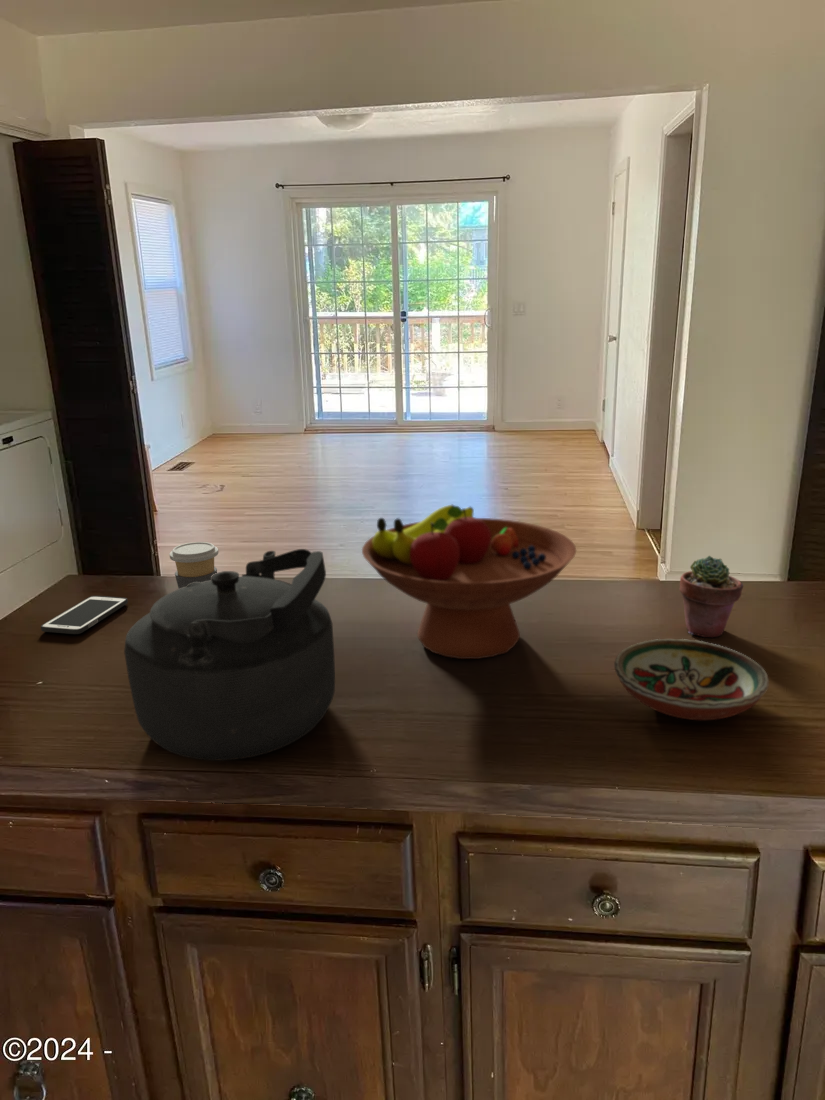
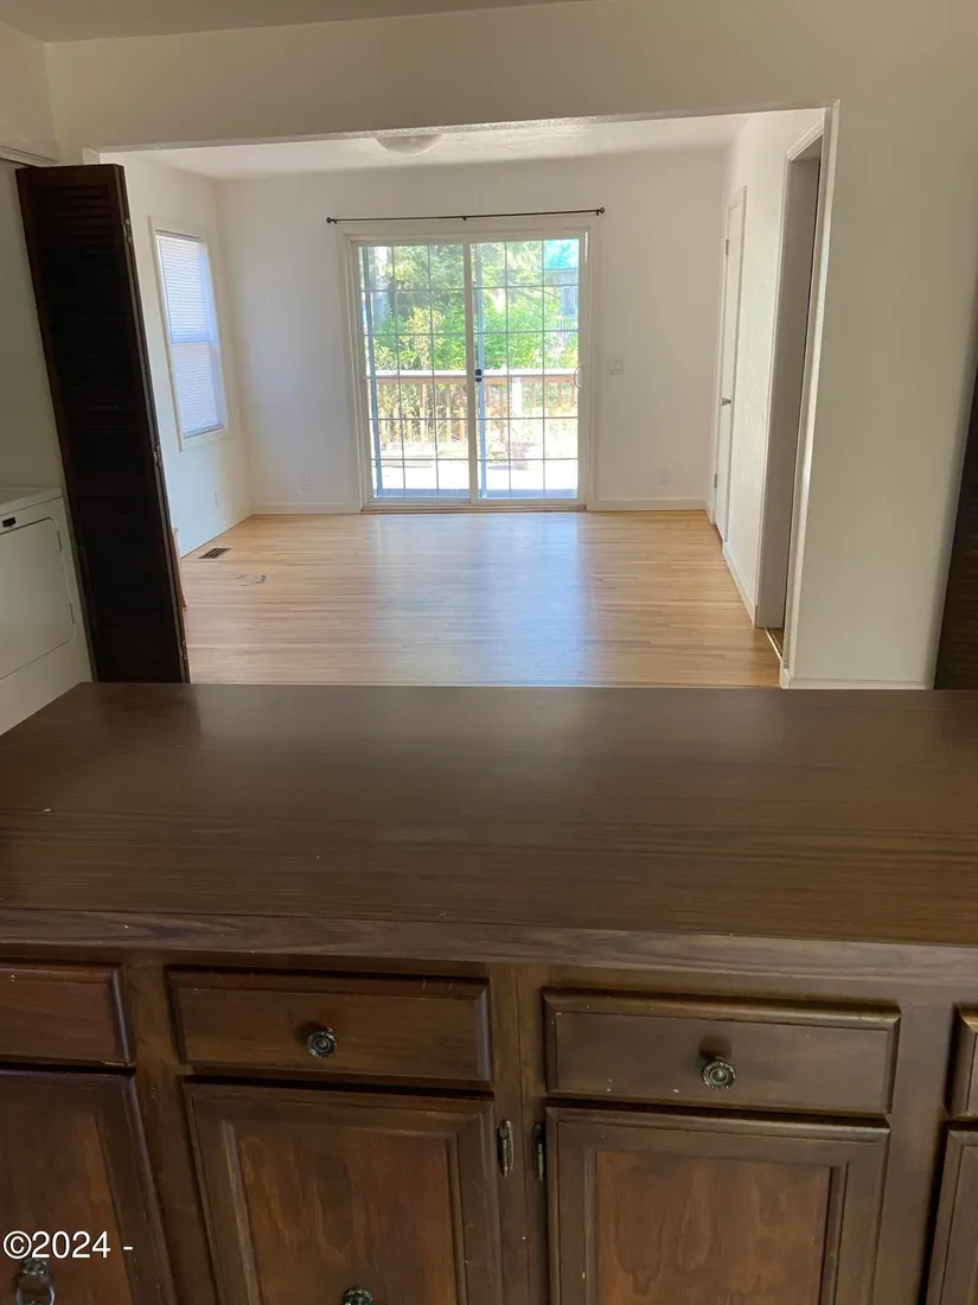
- potted succulent [678,555,744,638]
- kettle [123,548,336,762]
- coffee cup [168,541,219,589]
- fruit bowl [361,504,577,660]
- cell phone [40,595,129,635]
- decorative bowl [613,638,770,721]
